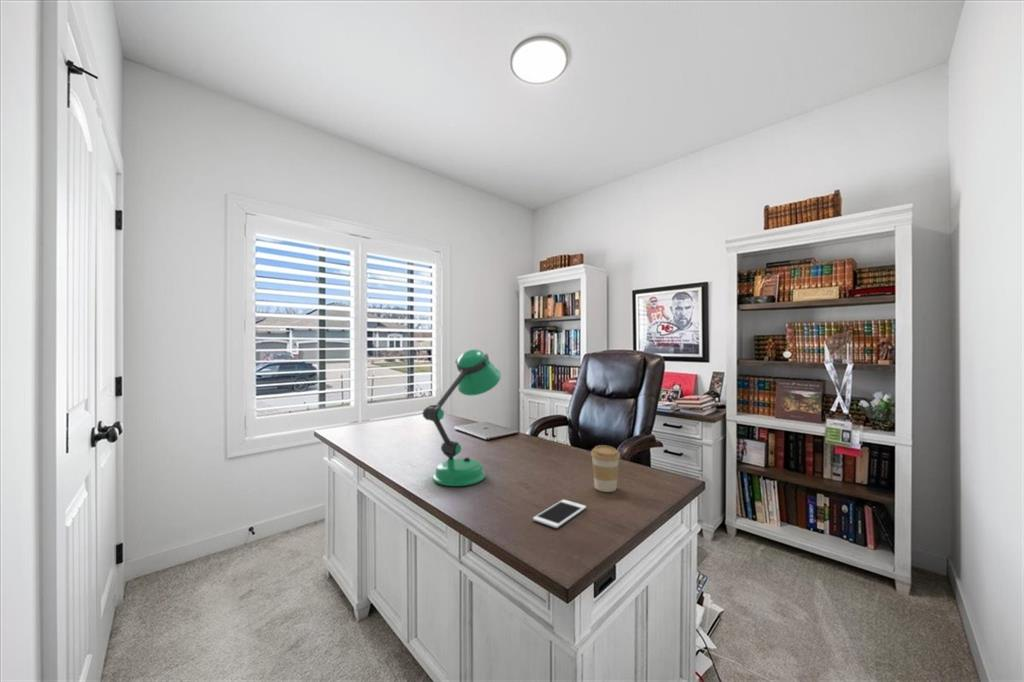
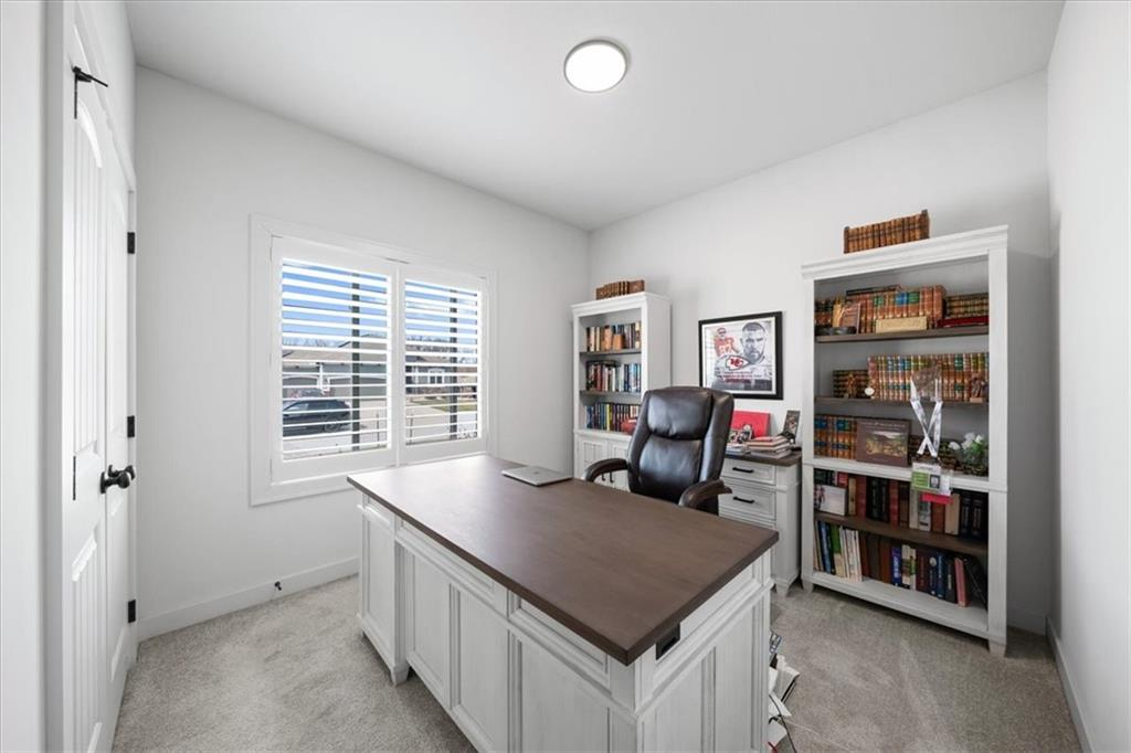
- coffee cup [590,444,621,493]
- desk lamp [421,348,502,487]
- cell phone [532,499,587,529]
